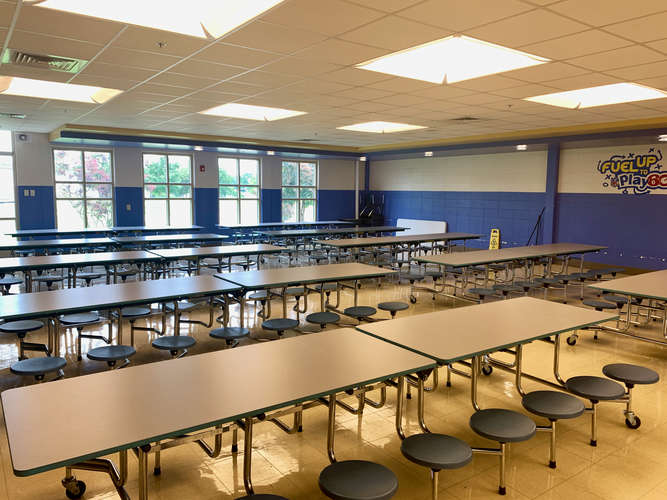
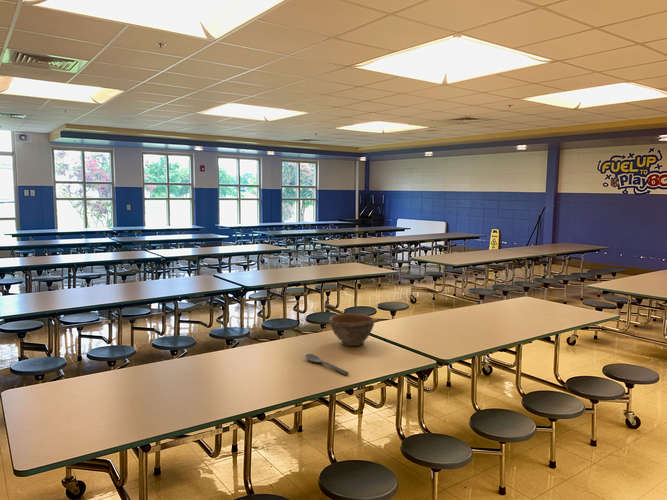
+ bowl [328,313,376,347]
+ spoon [304,353,350,376]
